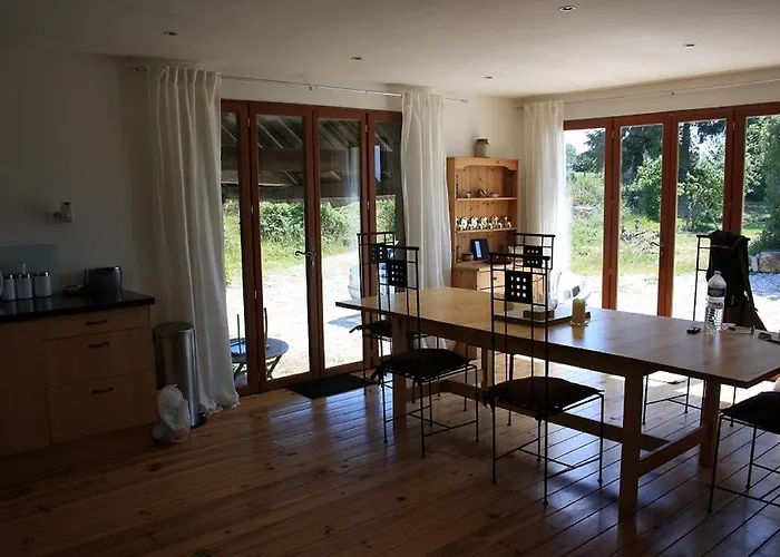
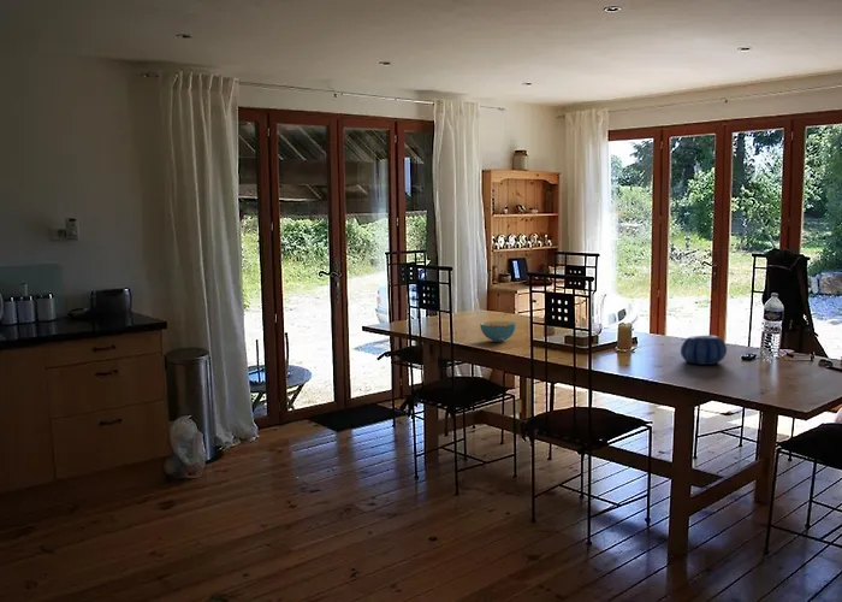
+ decorative bowl [680,335,728,366]
+ cereal bowl [479,320,517,343]
